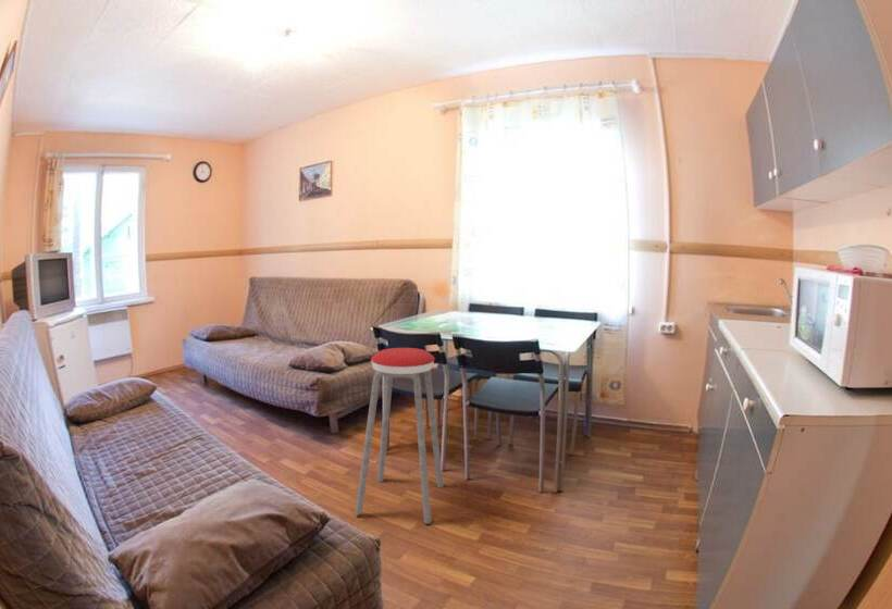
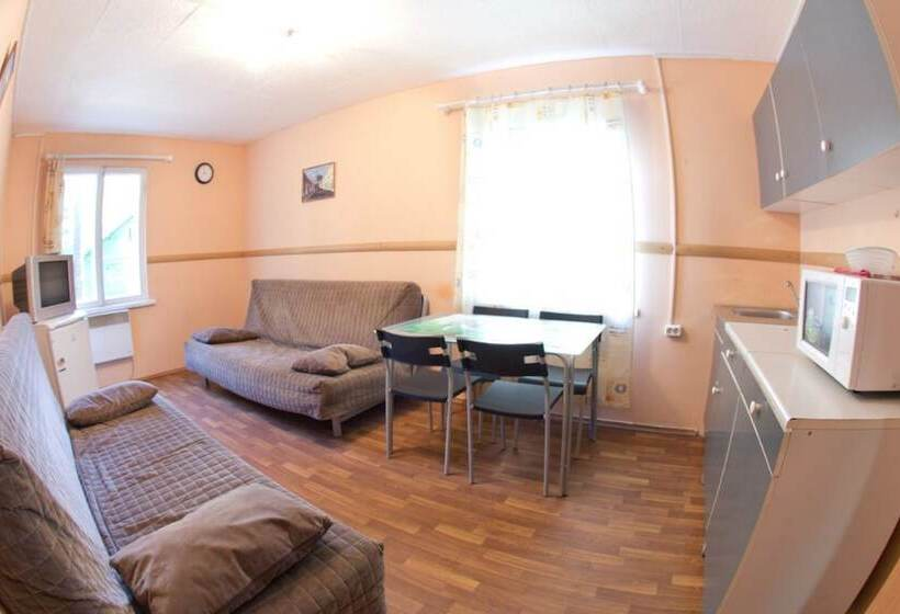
- music stool [354,347,445,525]
